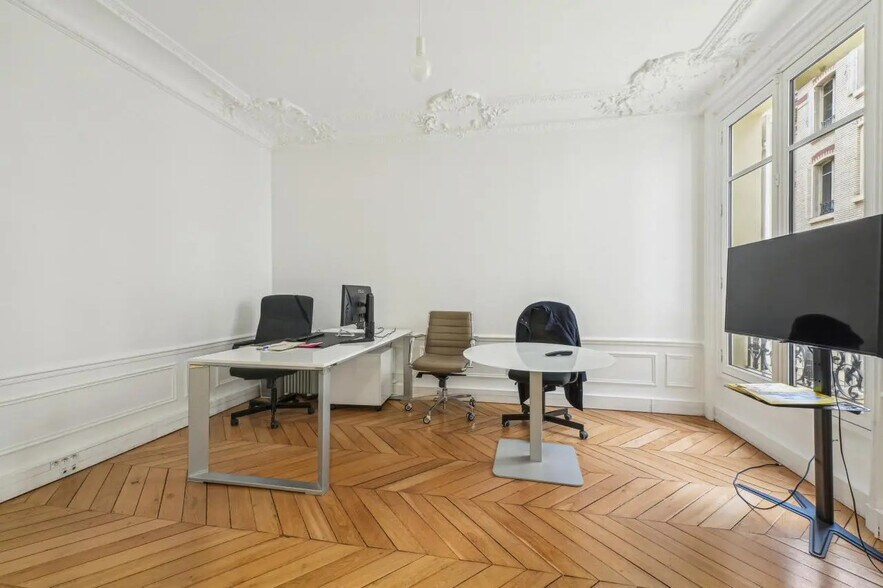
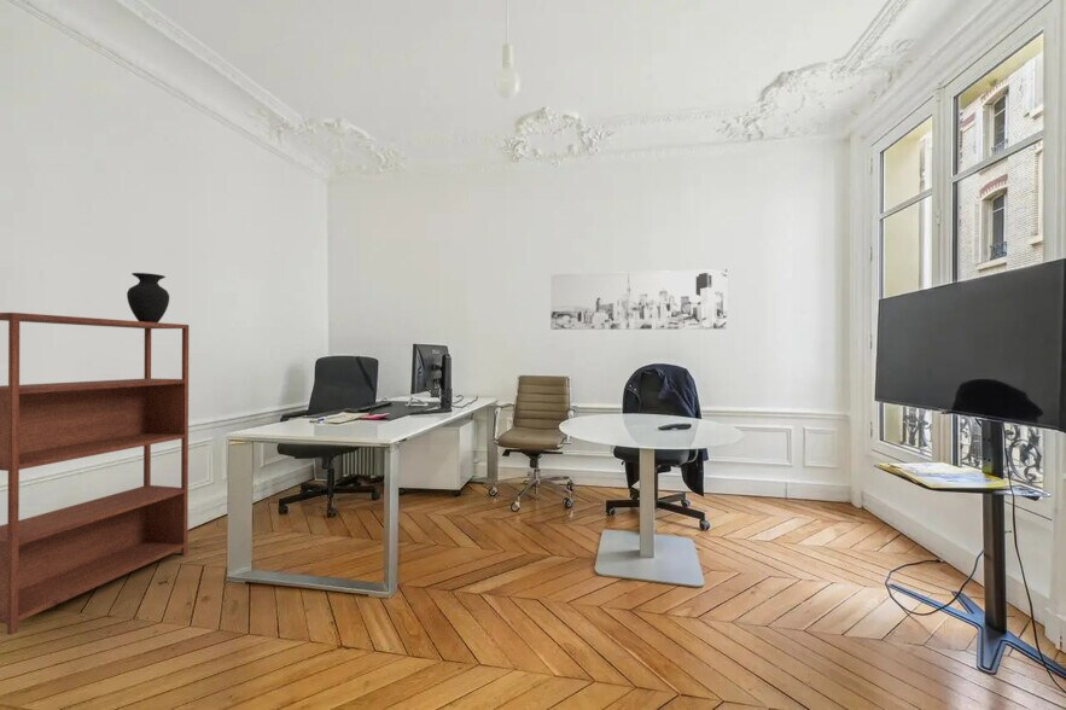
+ bookshelf [0,312,190,635]
+ wall art [549,268,728,331]
+ vase [126,272,170,322]
